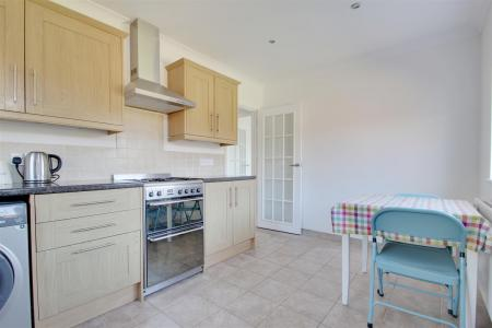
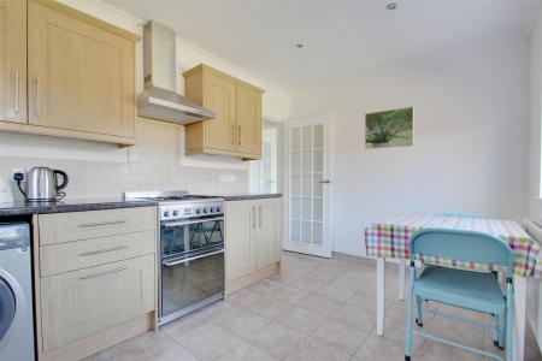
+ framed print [364,106,416,150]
